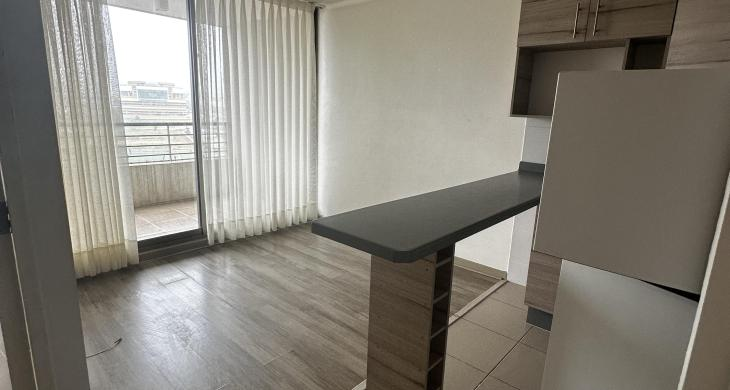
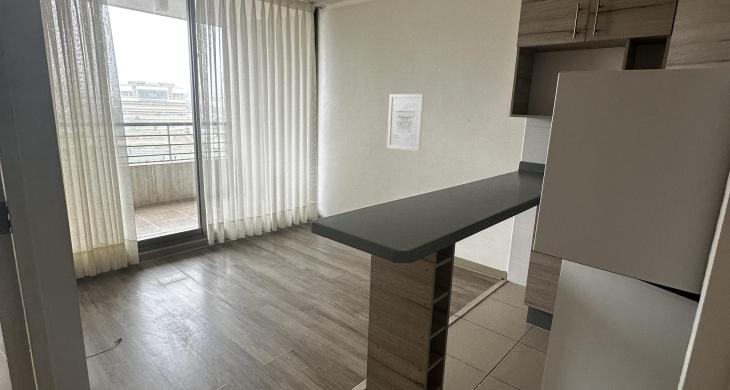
+ wall art [386,93,424,152]
